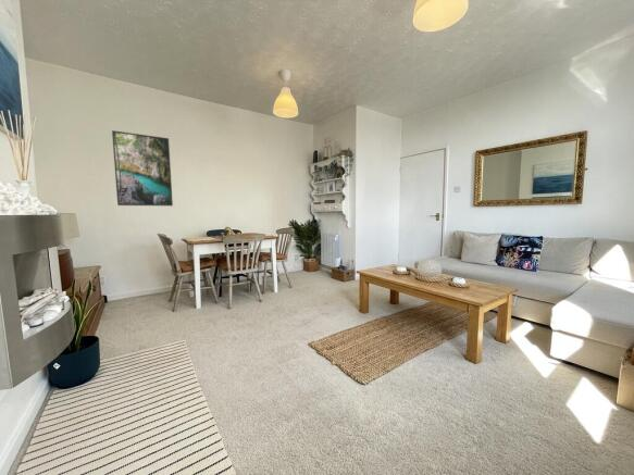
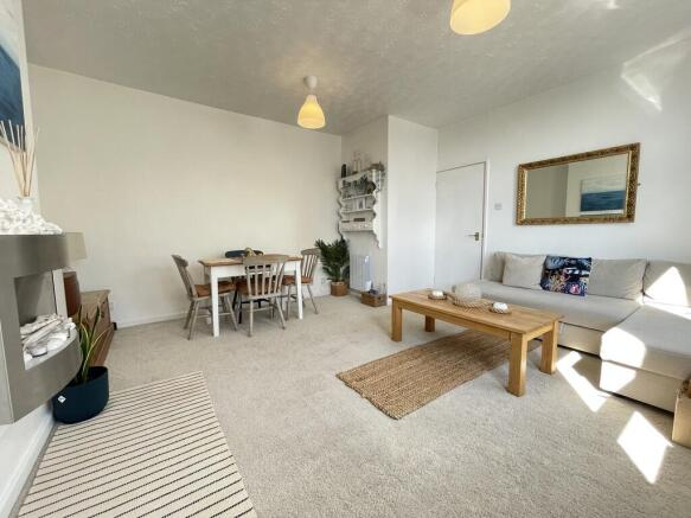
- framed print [111,129,174,207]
